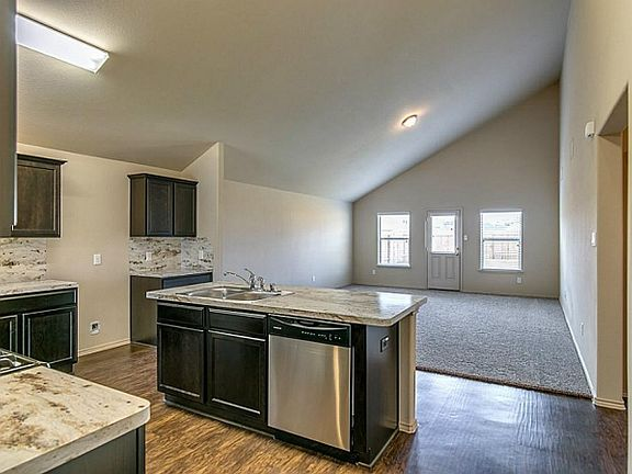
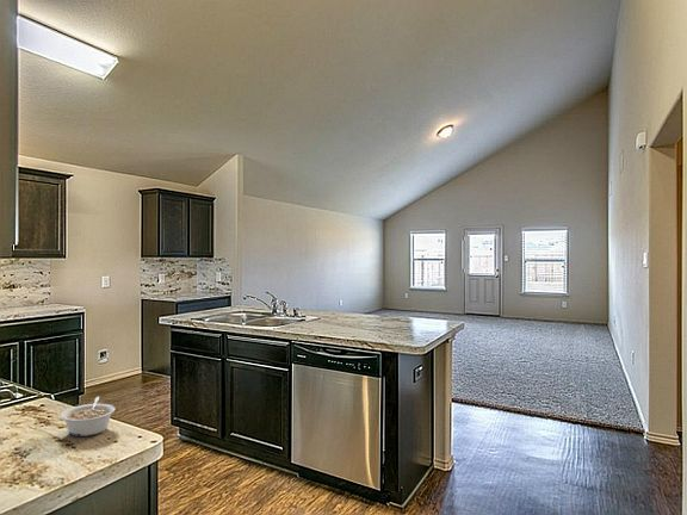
+ legume [60,396,117,438]
